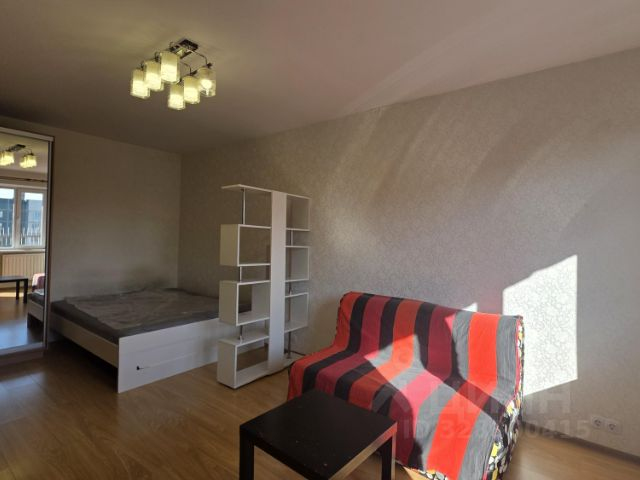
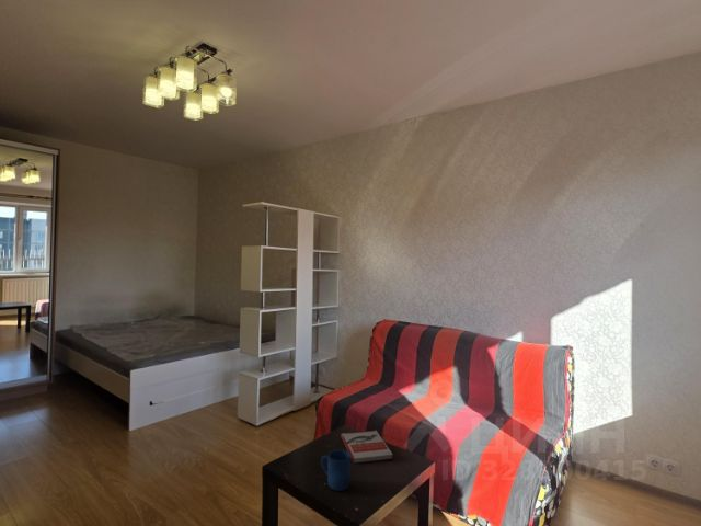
+ book [340,430,393,465]
+ mug [320,448,352,492]
